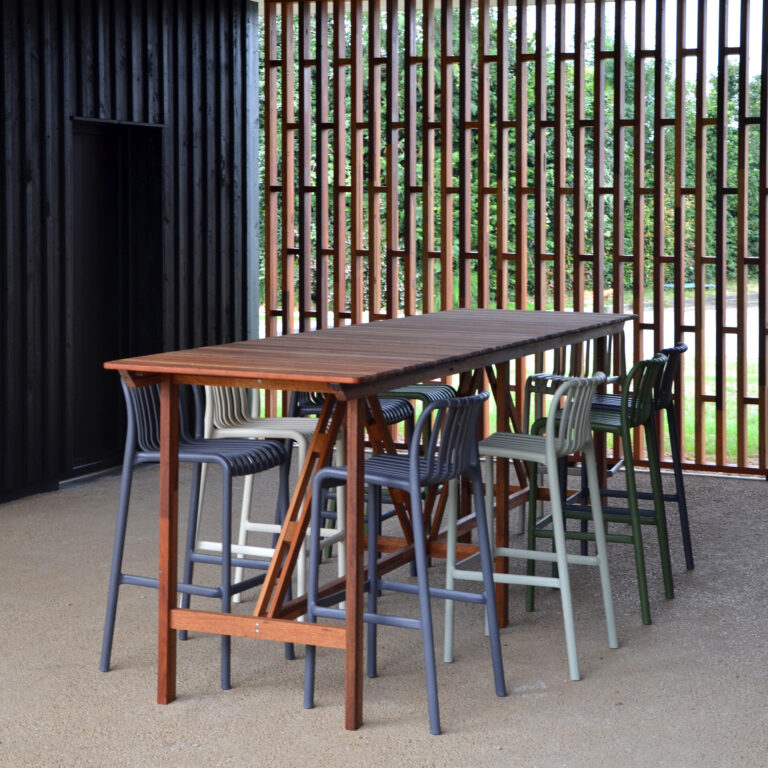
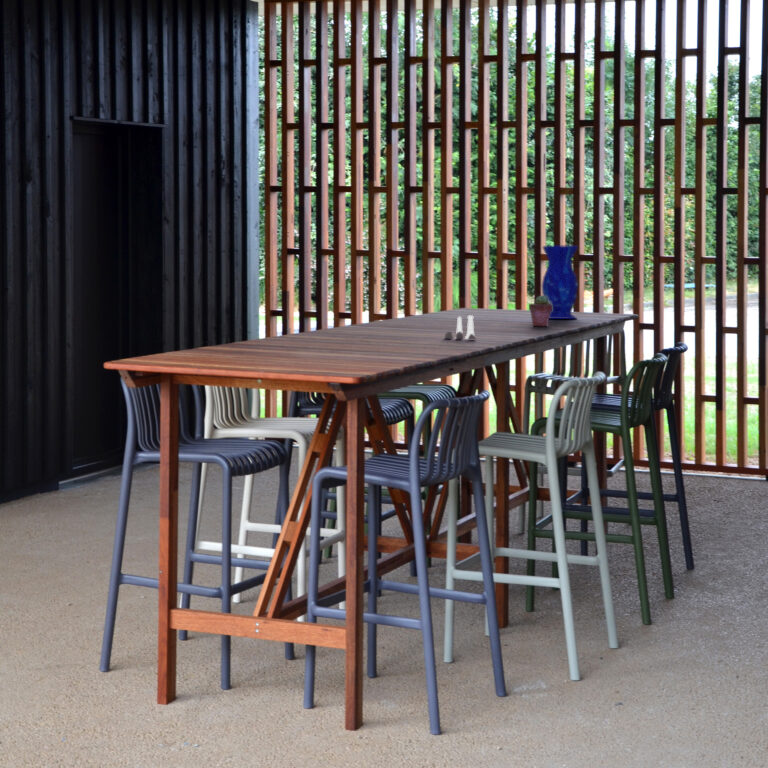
+ salt and pepper shaker set [443,314,477,340]
+ vase [541,245,579,320]
+ potted succulent [528,294,552,327]
